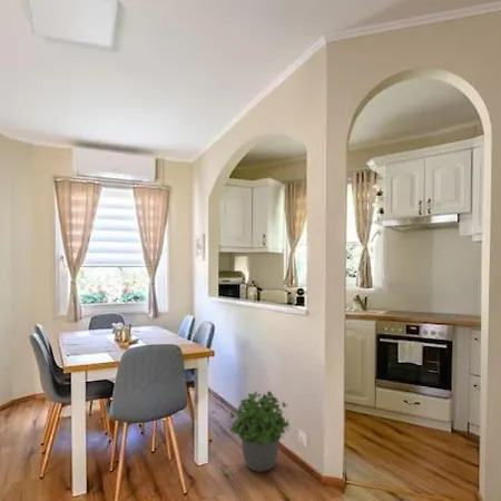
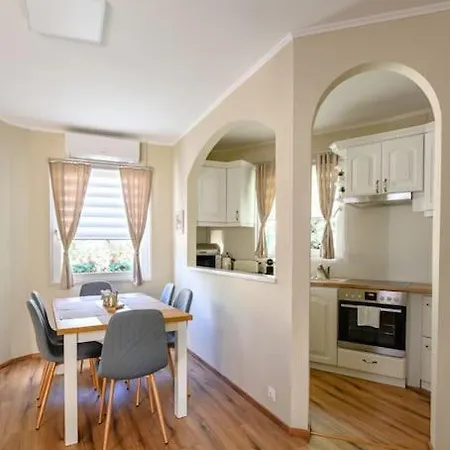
- potted plant [228,390,292,473]
